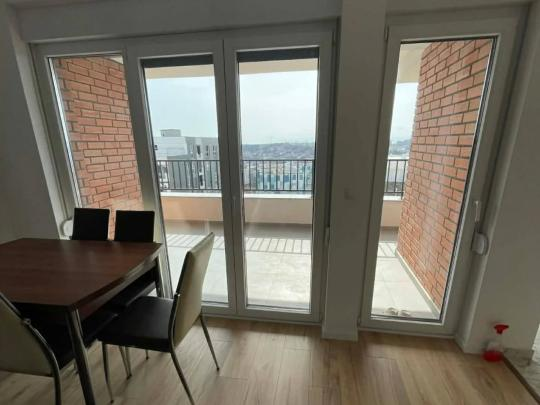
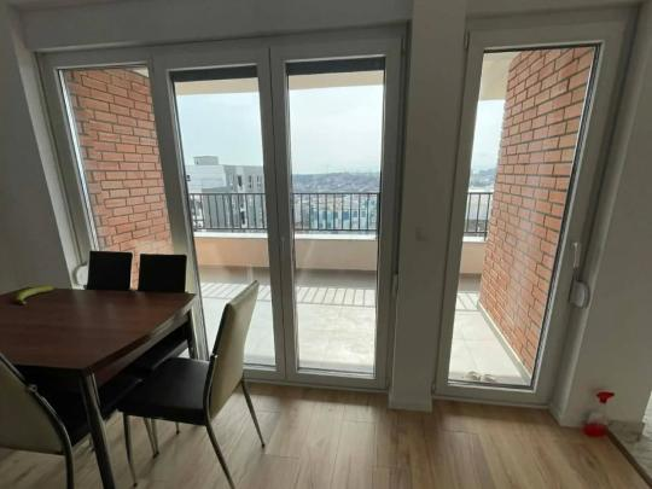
+ banana [11,285,56,307]
